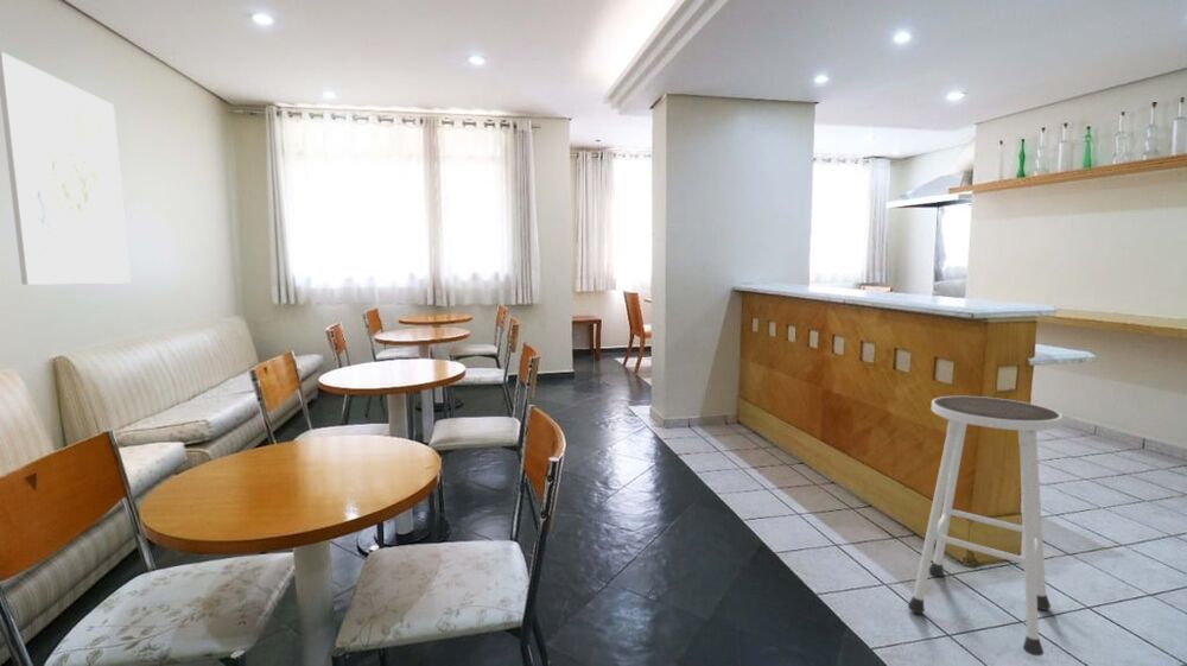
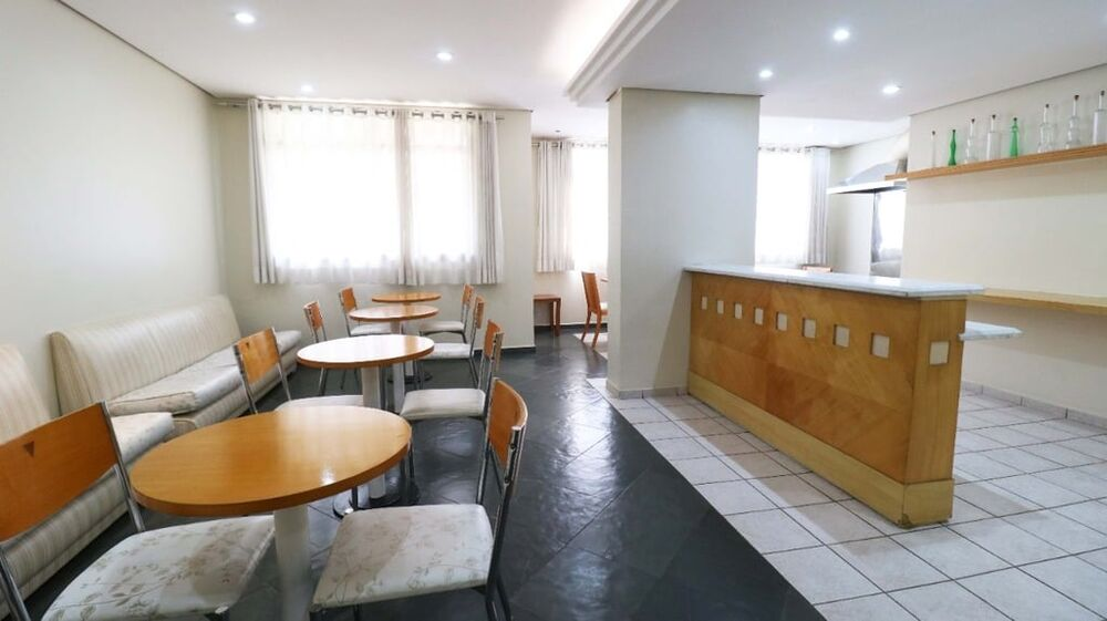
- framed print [0,51,132,286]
- stool [907,395,1064,658]
